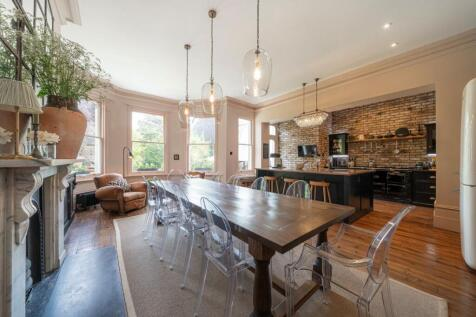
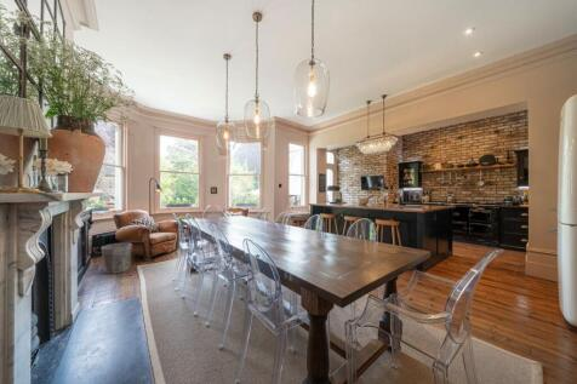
+ waste bin [99,242,133,275]
